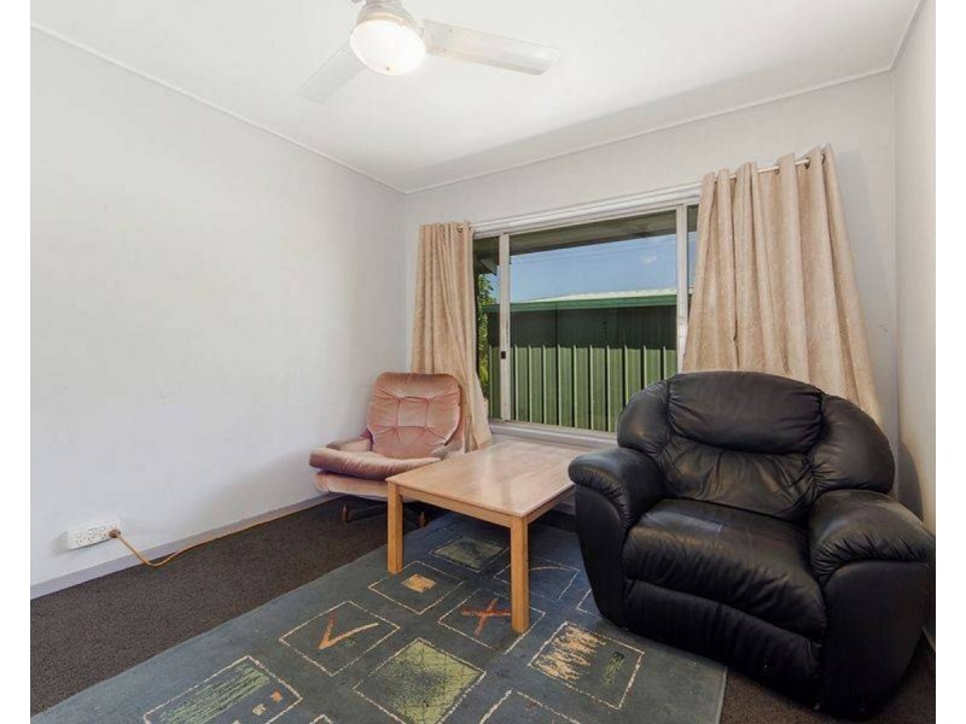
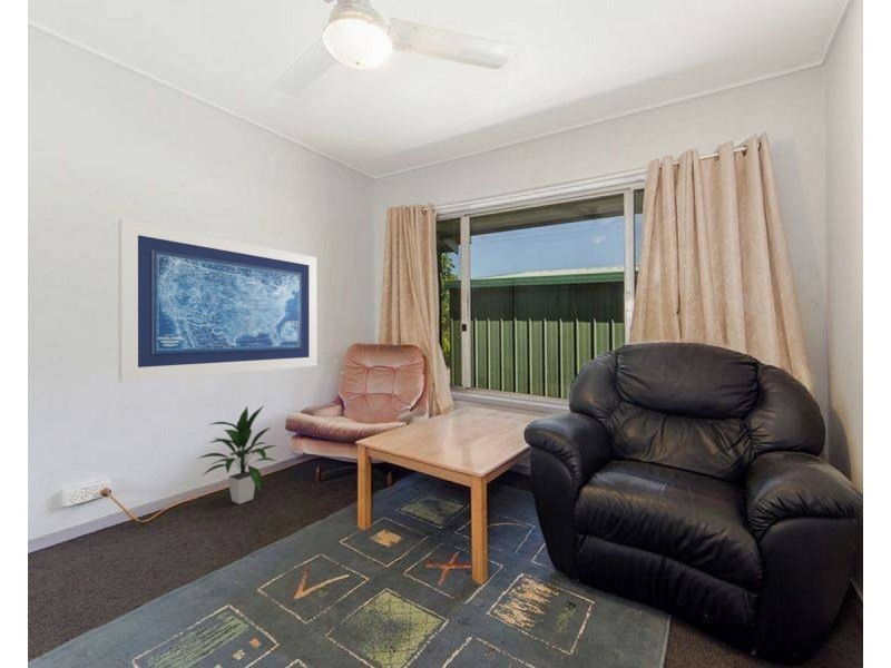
+ indoor plant [194,404,280,505]
+ wall art [117,218,317,383]
